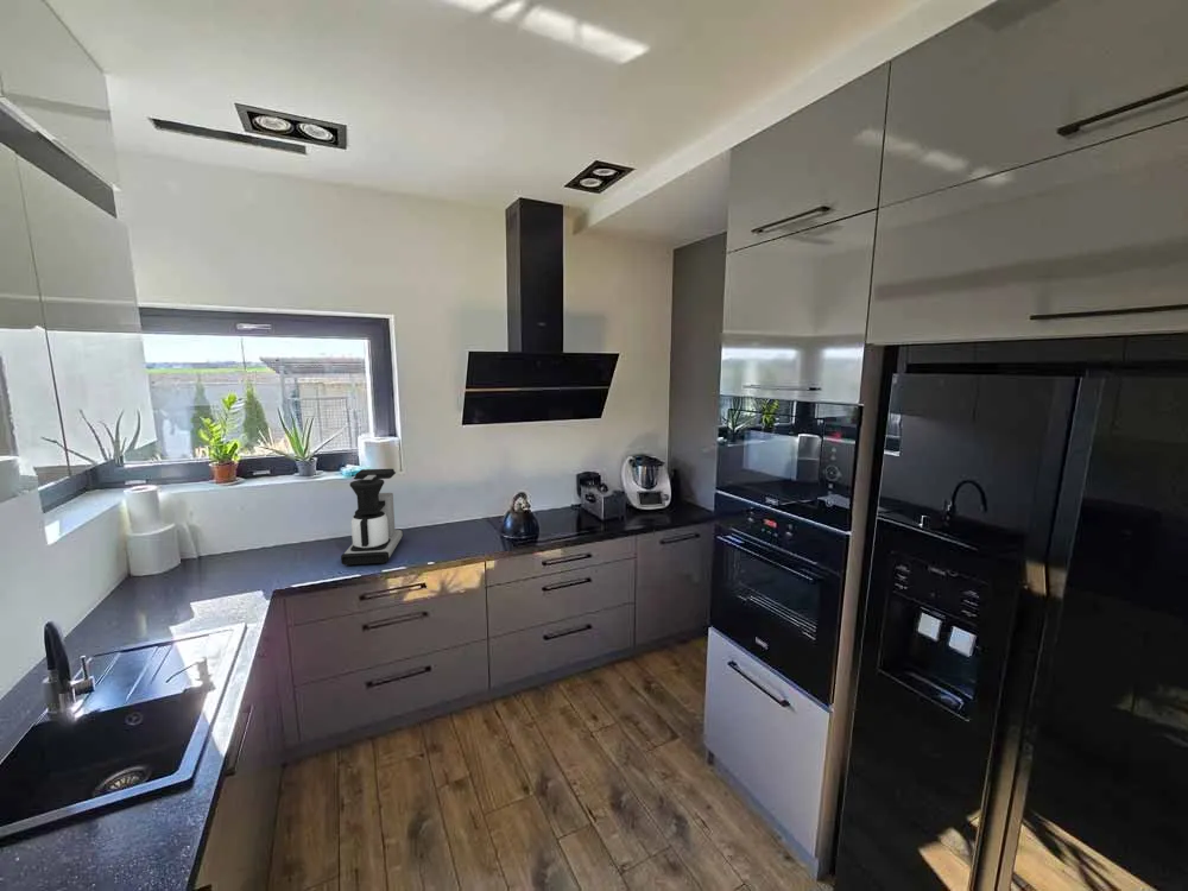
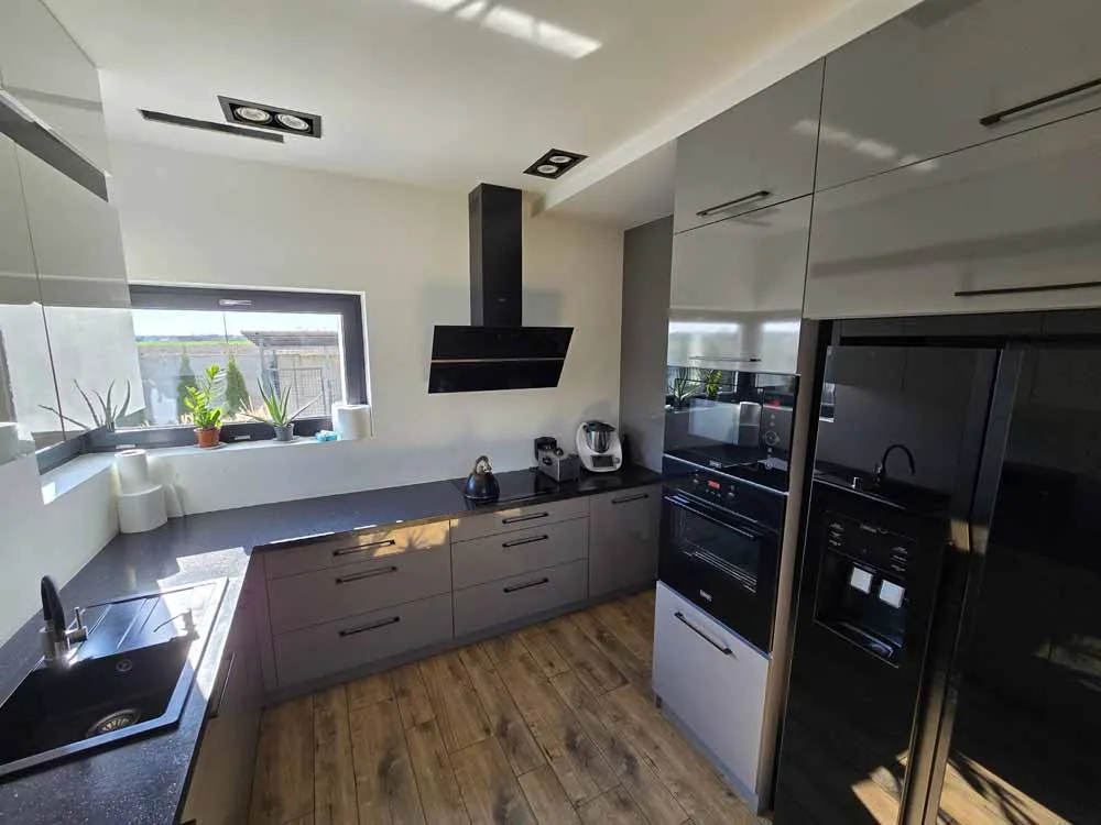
- coffee maker [340,468,404,567]
